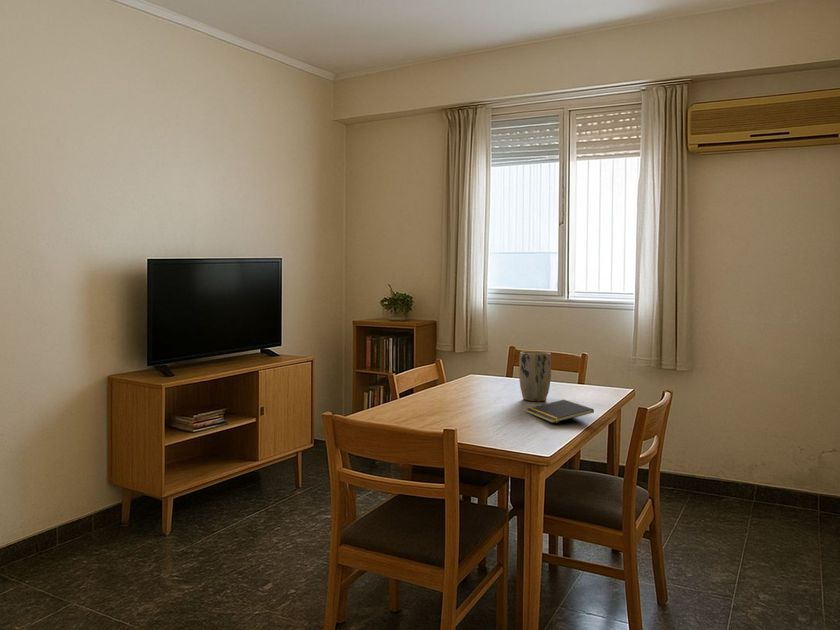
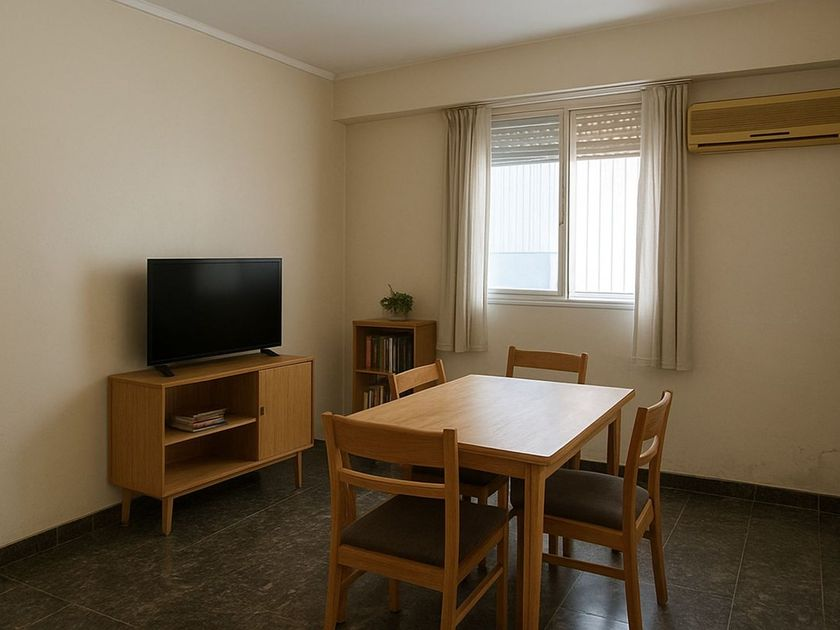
- notepad [525,399,595,424]
- plant pot [518,351,552,402]
